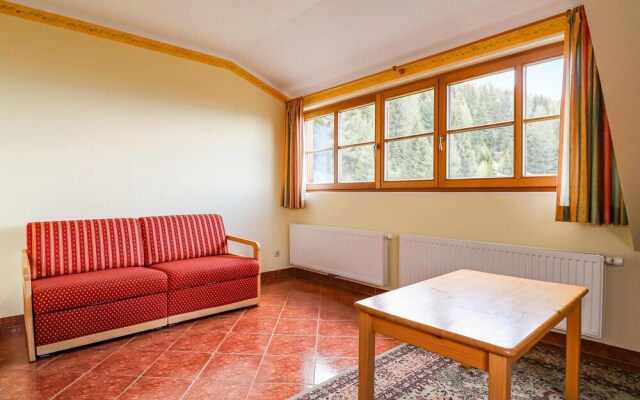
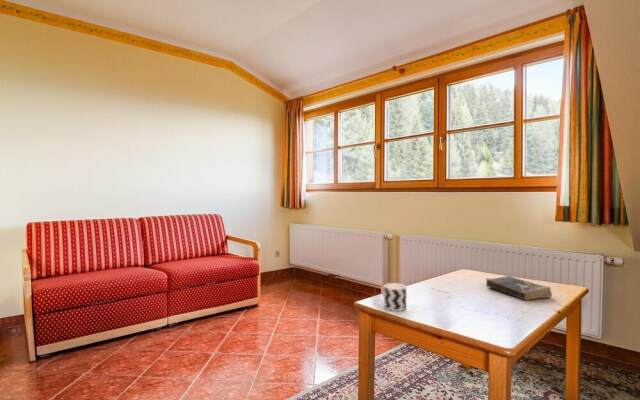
+ cup [380,282,407,312]
+ book [485,275,553,301]
